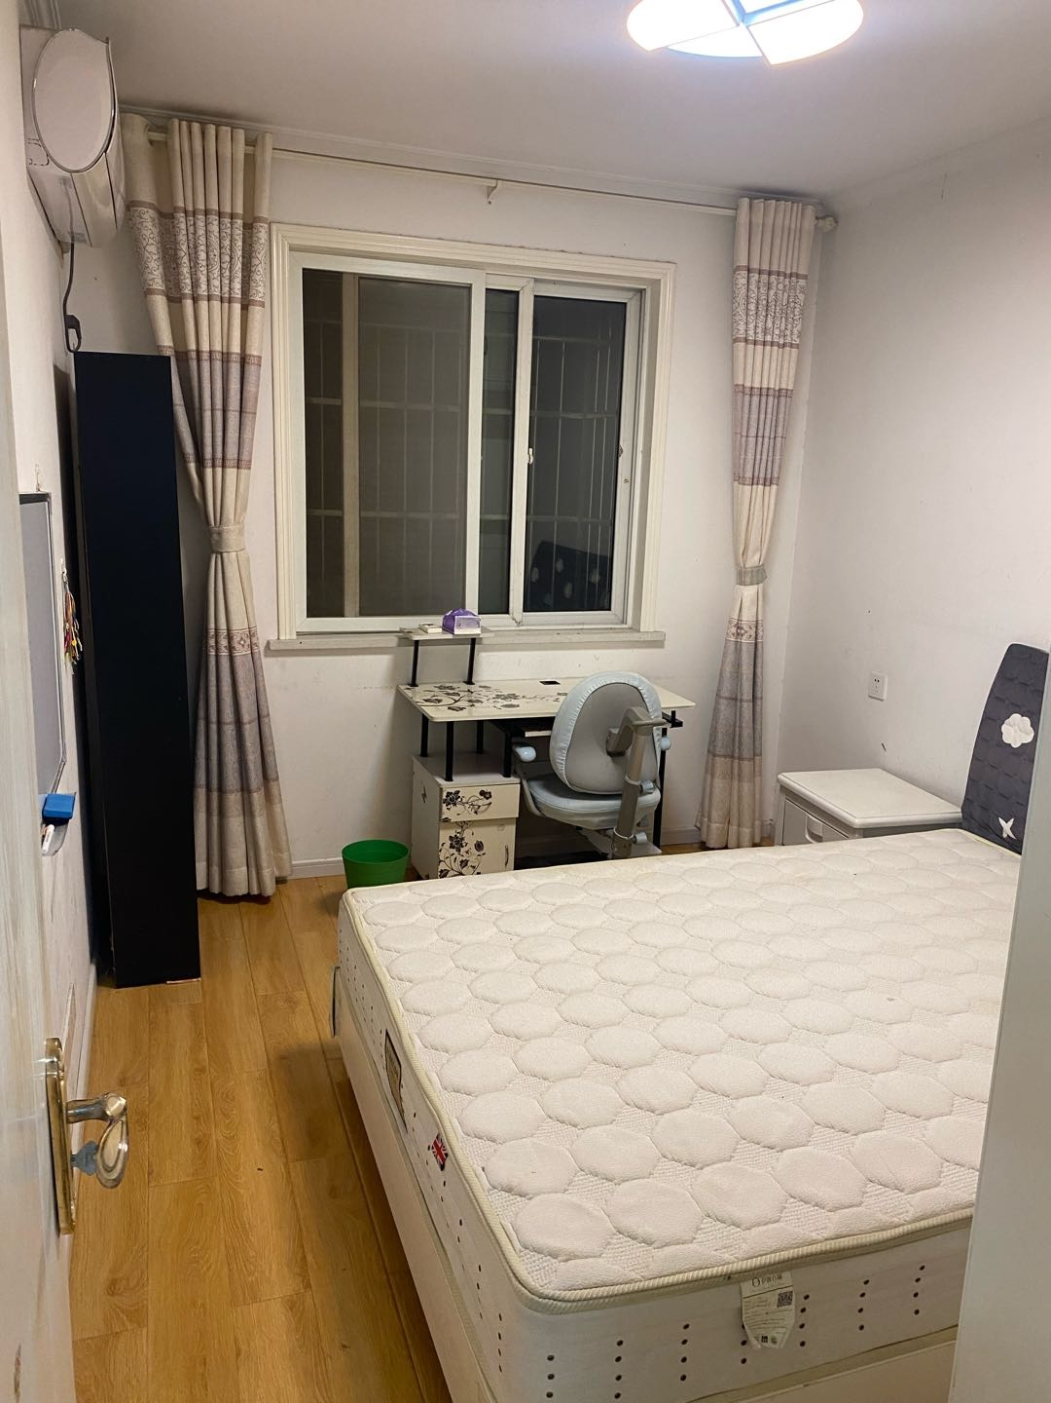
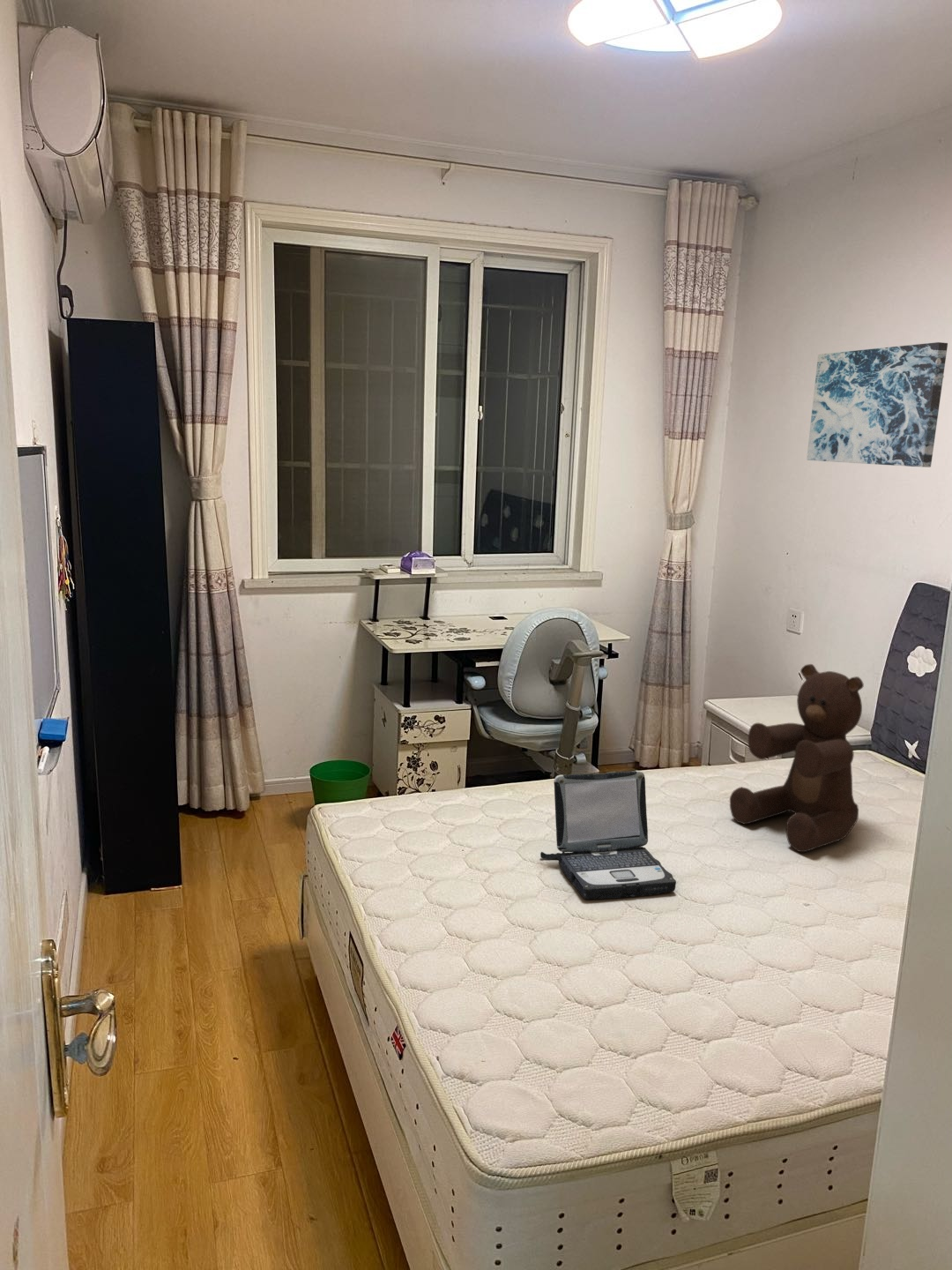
+ laptop [539,770,677,900]
+ teddy bear [729,663,865,853]
+ wall art [806,341,948,468]
